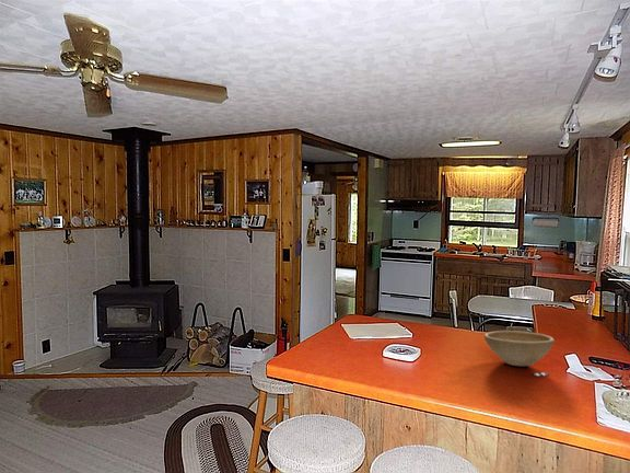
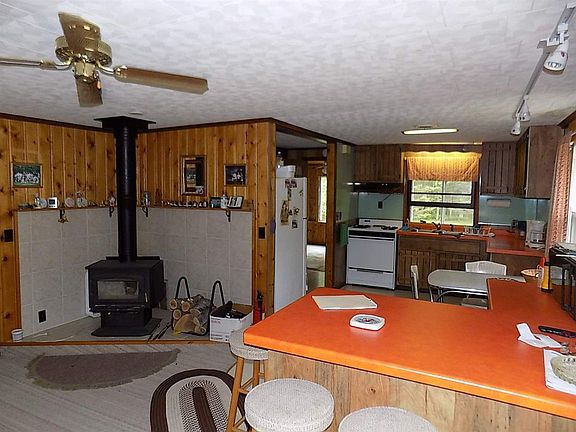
- bowl [483,330,556,378]
